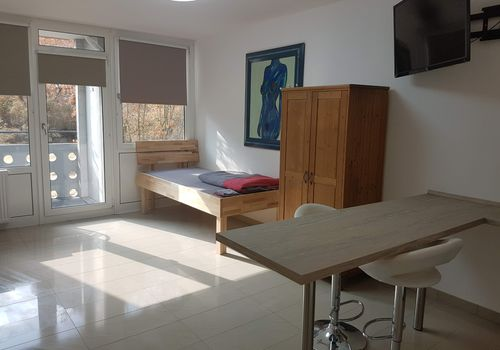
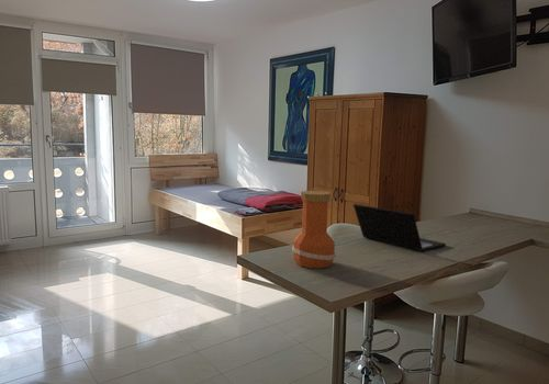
+ laptop [352,203,447,252]
+ vase [291,190,337,269]
